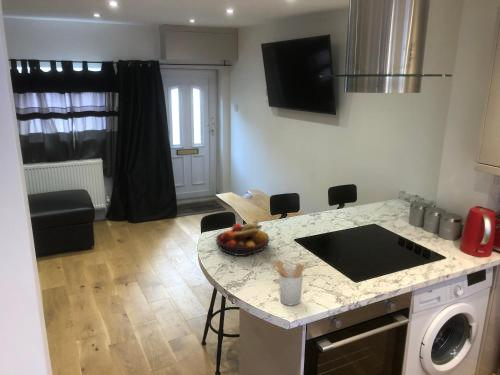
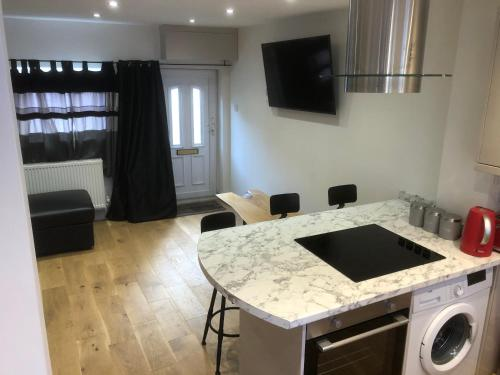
- utensil holder [270,259,305,307]
- fruit bowl [215,218,270,257]
